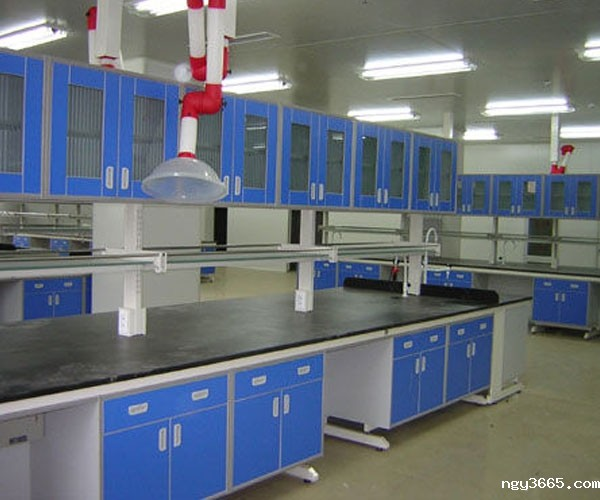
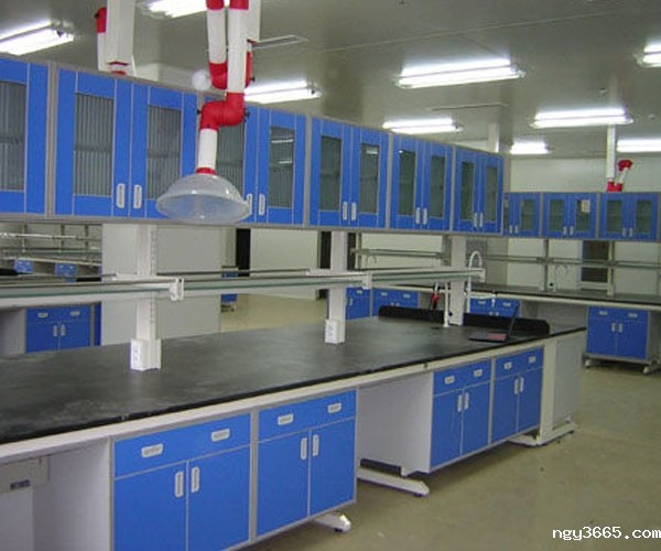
+ laptop [467,301,521,344]
